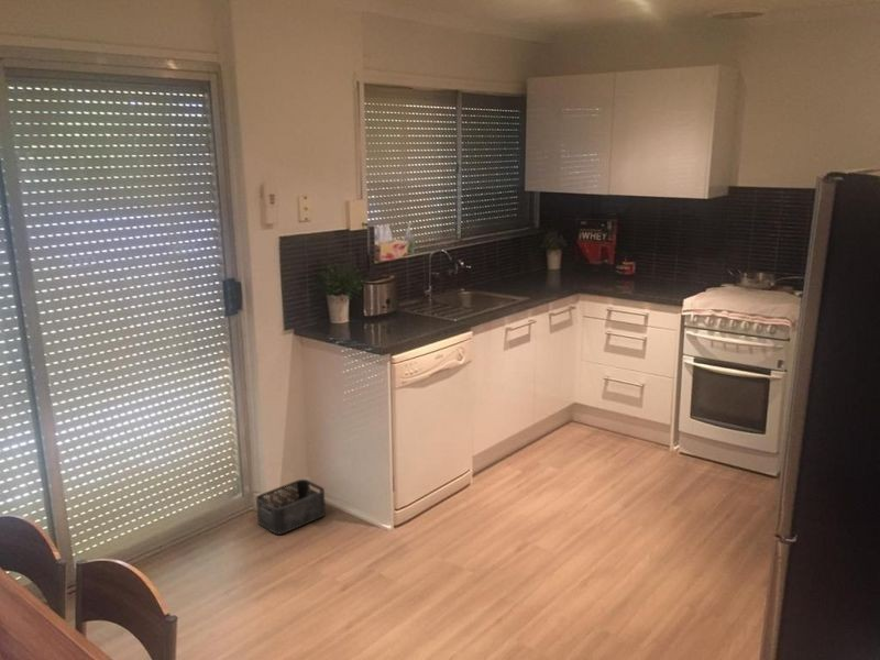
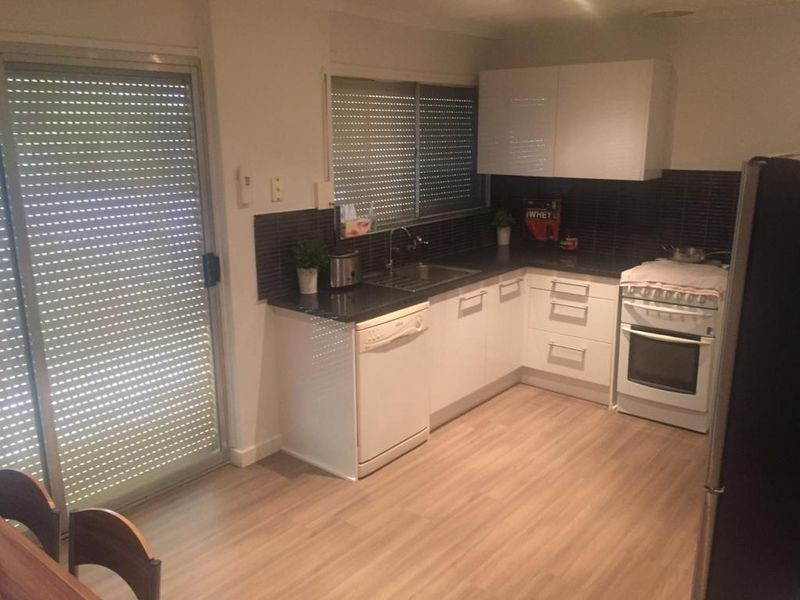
- storage bin [255,479,327,536]
